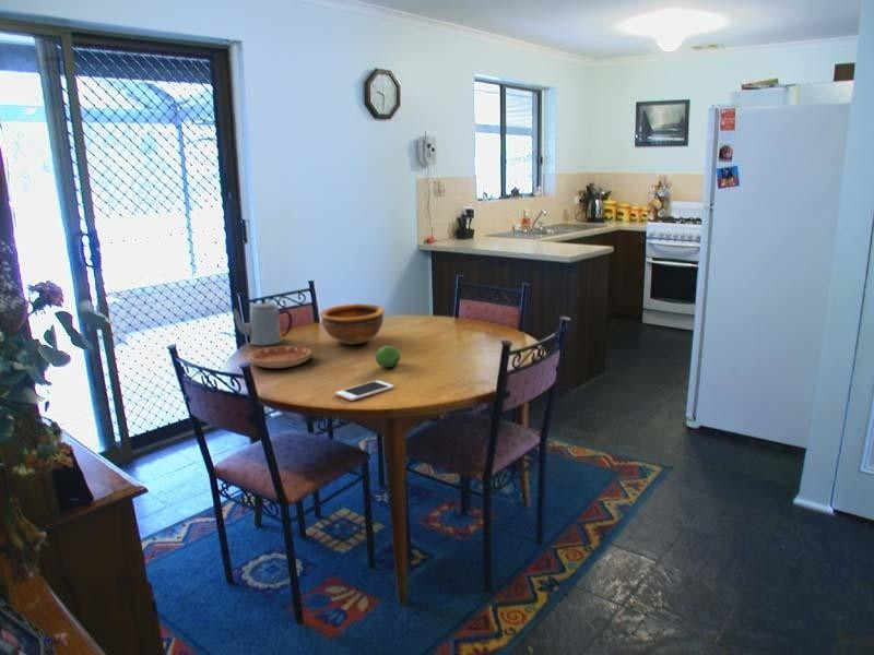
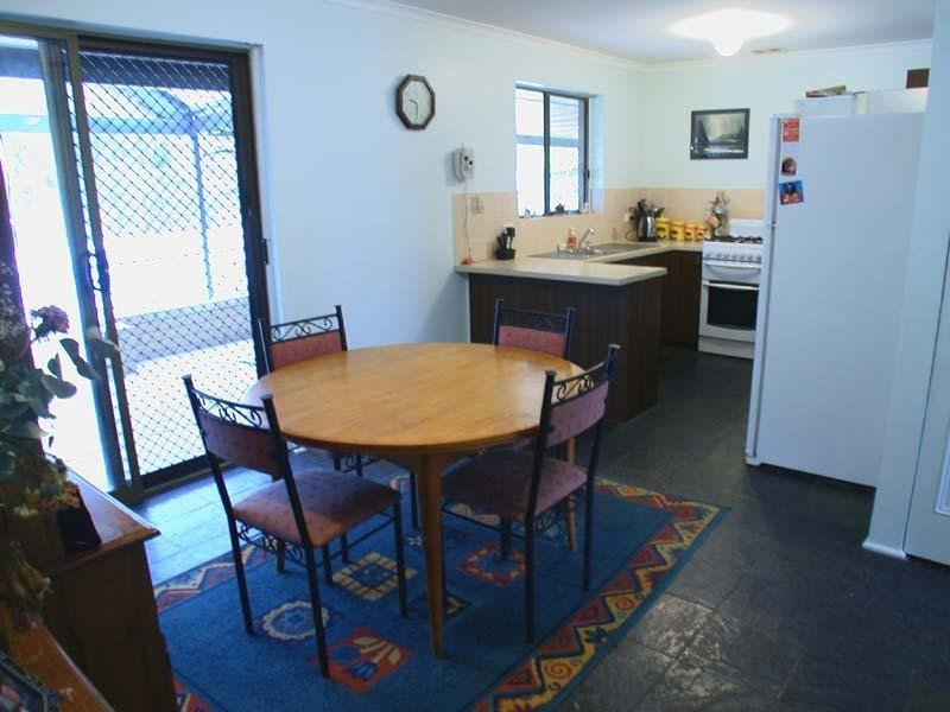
- fruit [375,345,401,368]
- cell phone [334,379,395,402]
- saucer [249,345,312,369]
- teapot [231,297,293,346]
- bowl [318,302,386,345]
